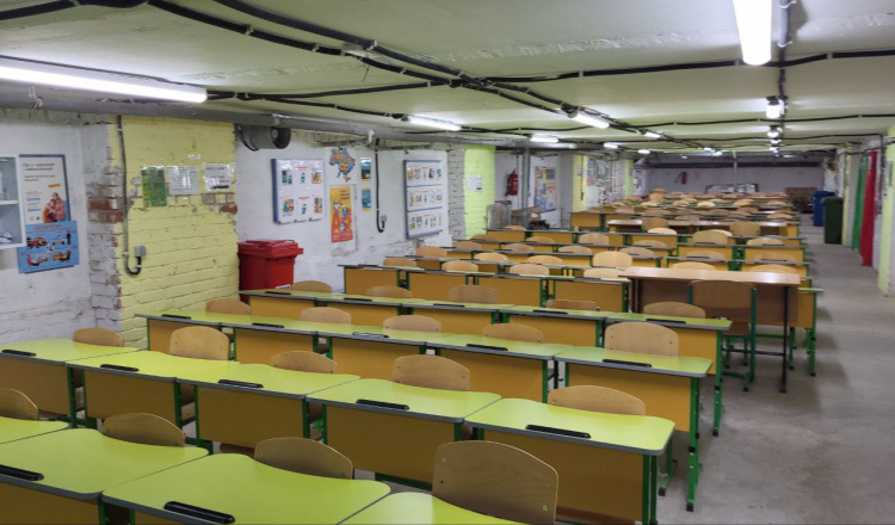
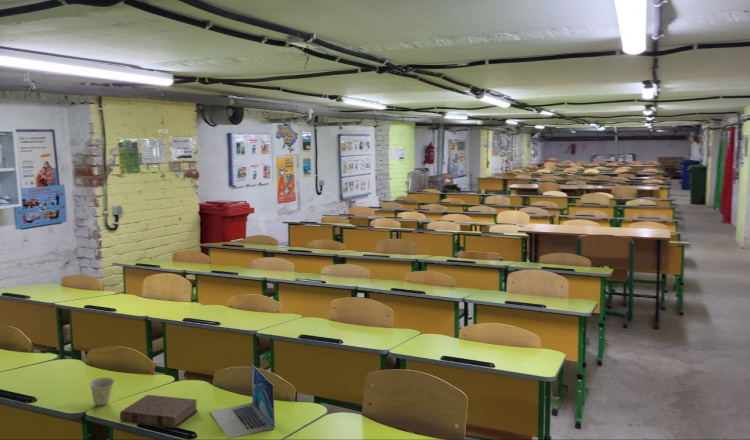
+ book [119,394,199,429]
+ cup [88,376,116,407]
+ laptop [209,363,276,440]
